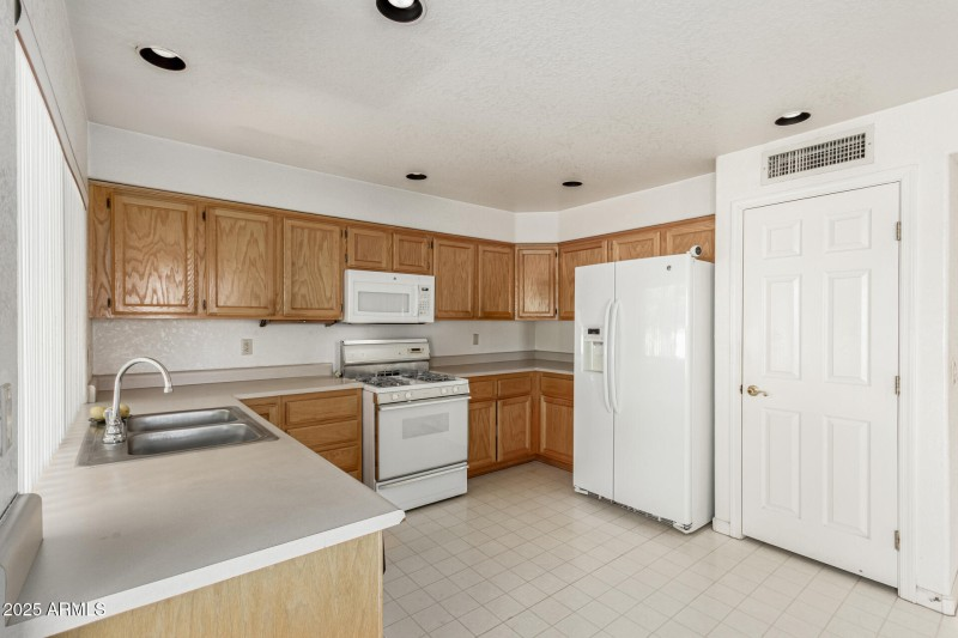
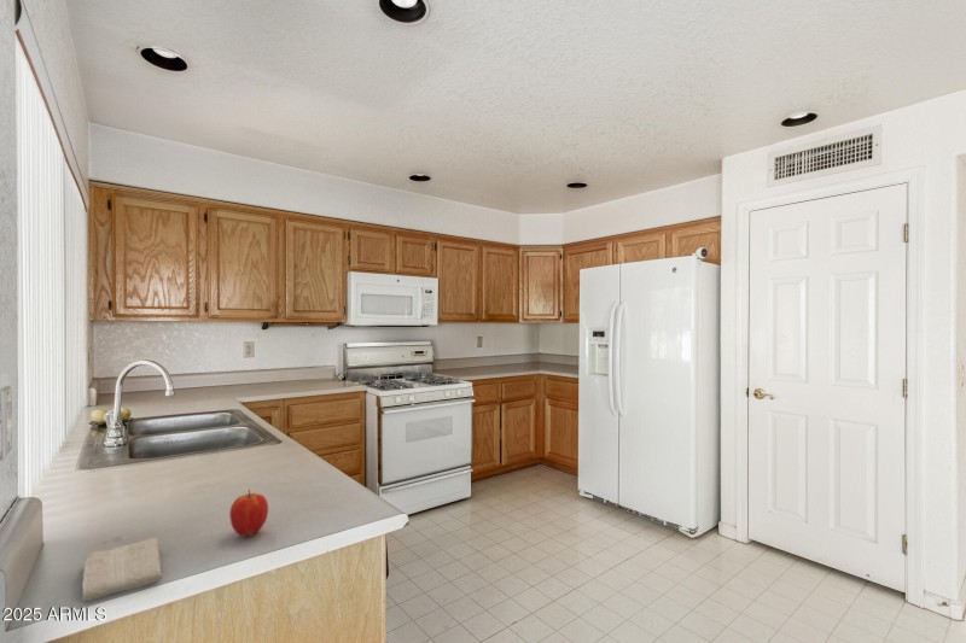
+ apple [228,489,269,538]
+ washcloth [81,537,163,602]
